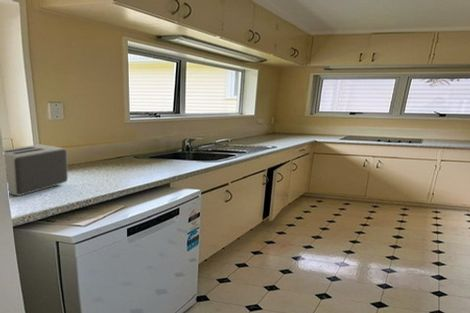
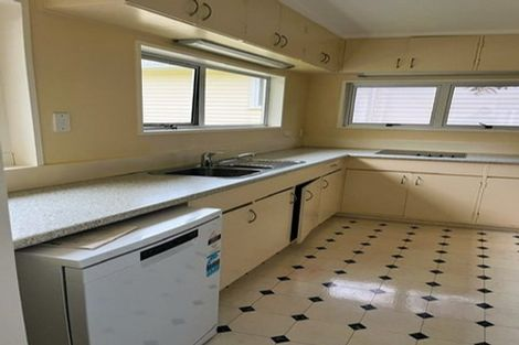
- toaster [3,144,69,197]
